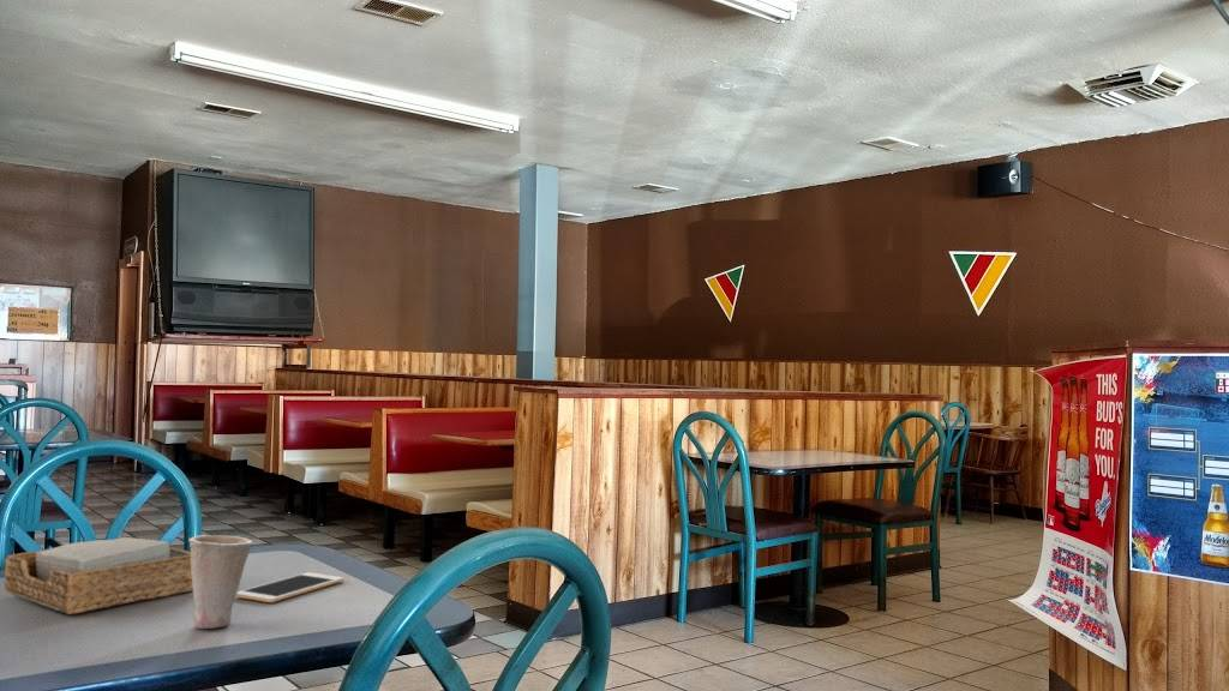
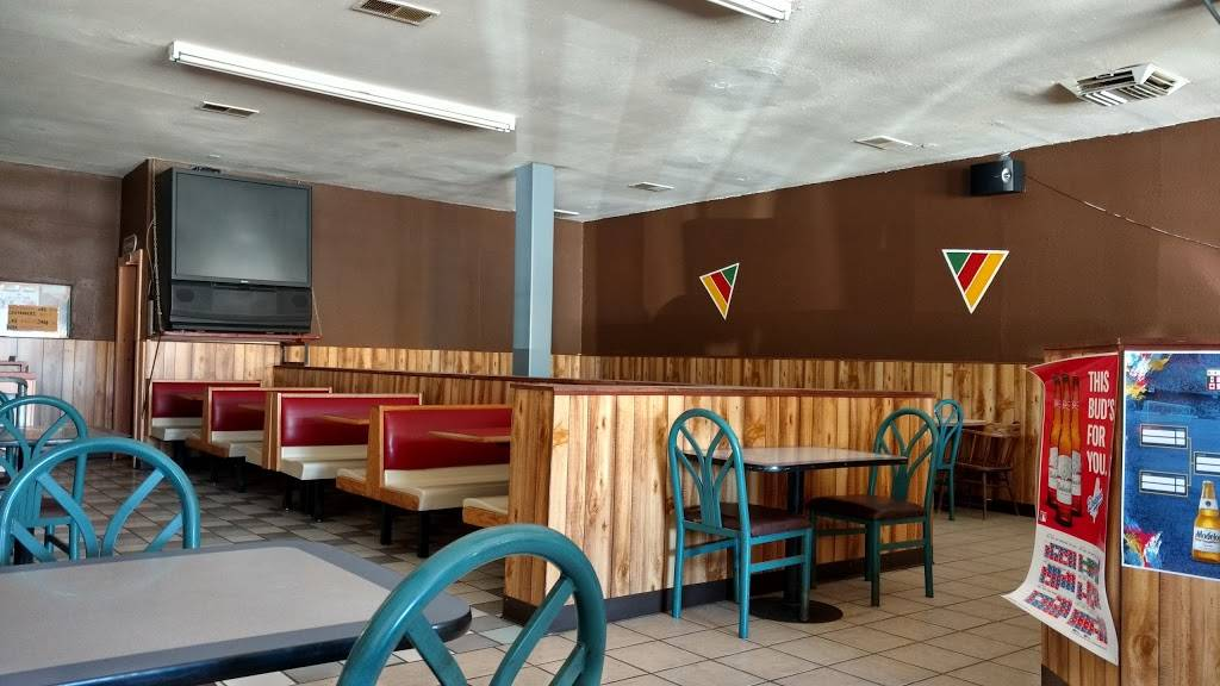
- cell phone [235,571,344,603]
- cup [187,534,254,630]
- napkin holder [2,536,193,615]
